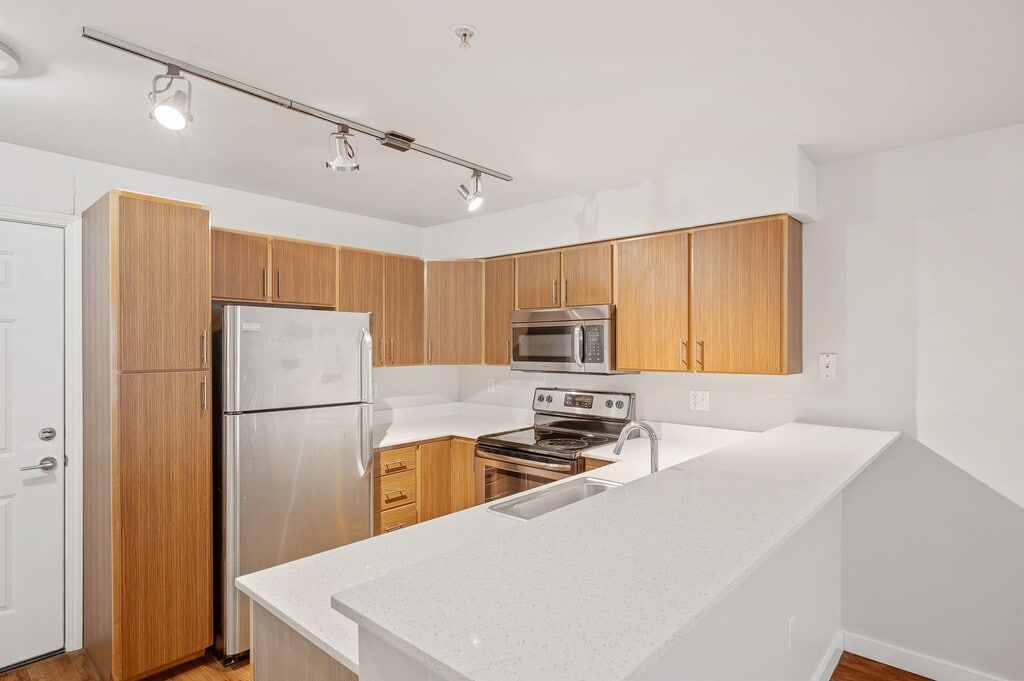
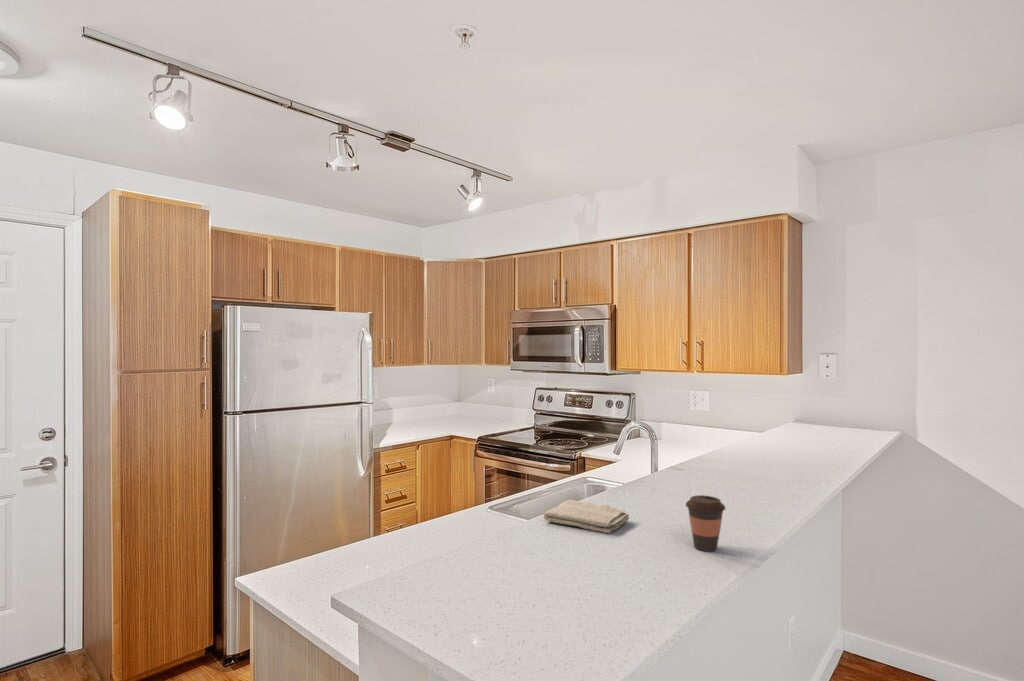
+ coffee cup [685,494,727,553]
+ washcloth [543,499,630,534]
